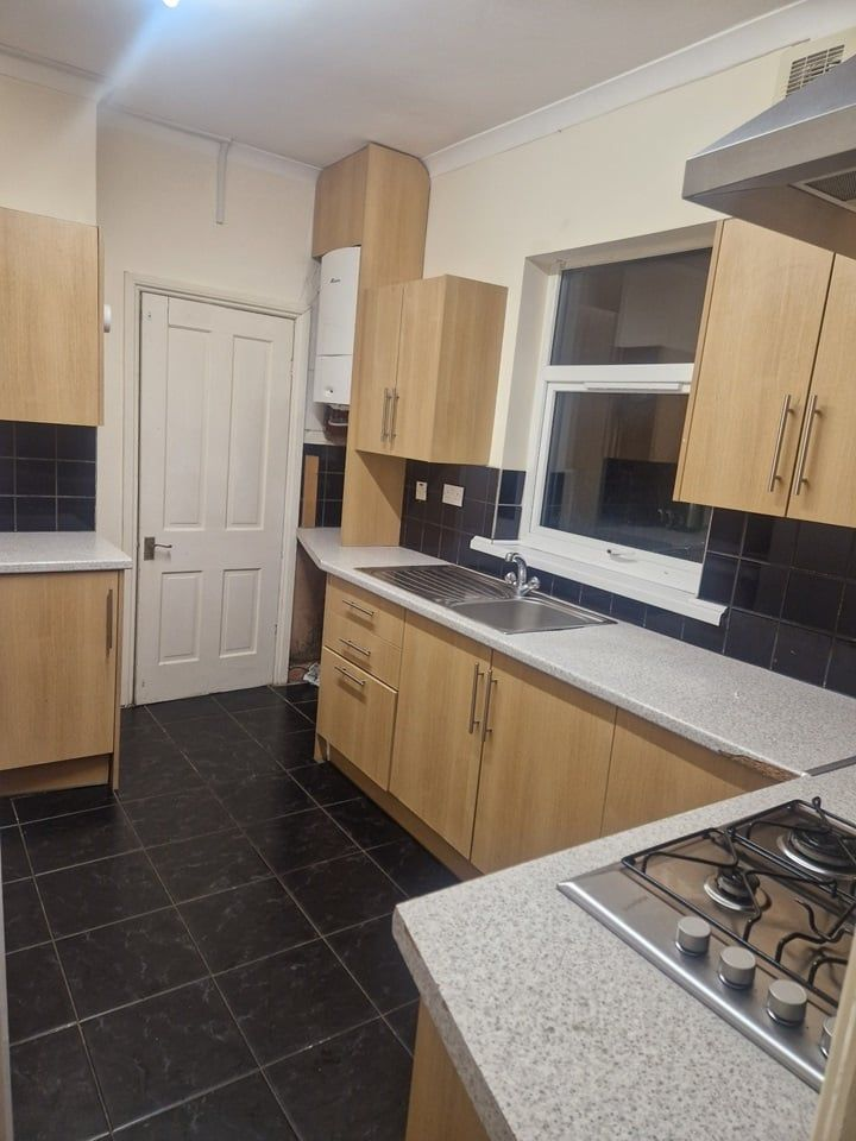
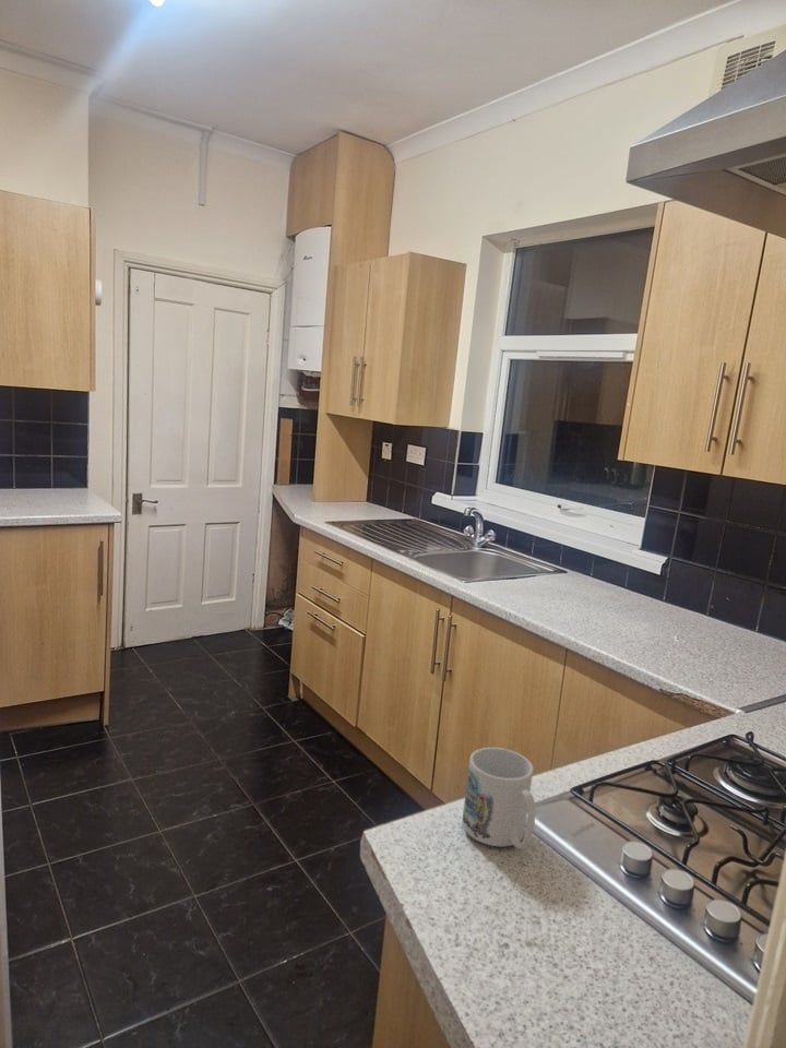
+ mug [462,747,536,850]
